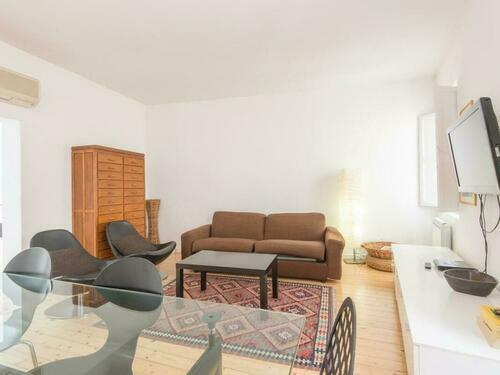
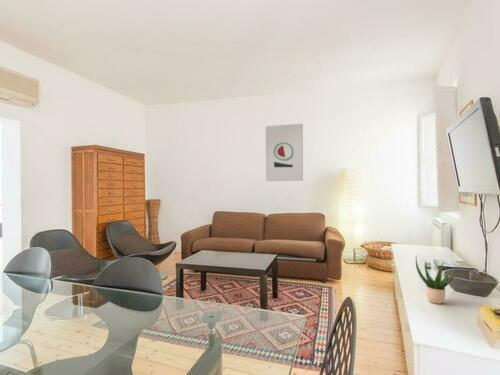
+ wall art [265,123,304,182]
+ potted plant [415,254,456,305]
